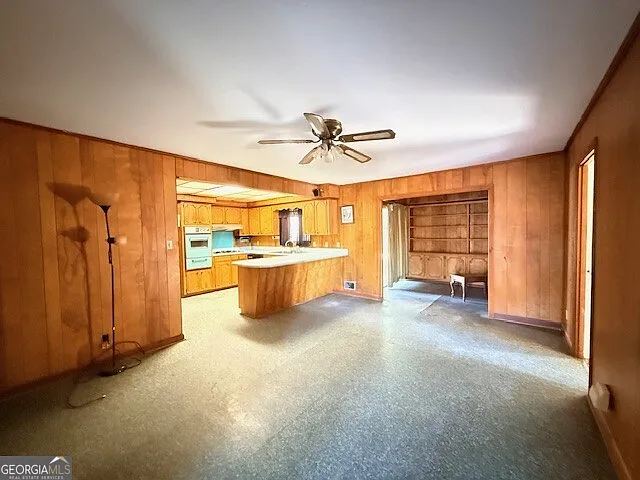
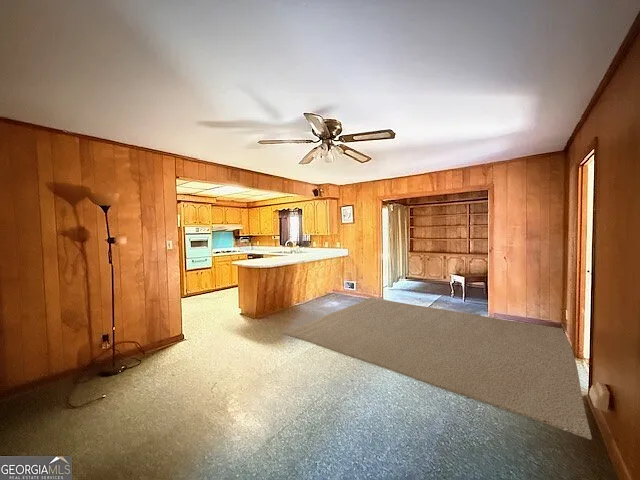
+ rug [282,297,593,441]
